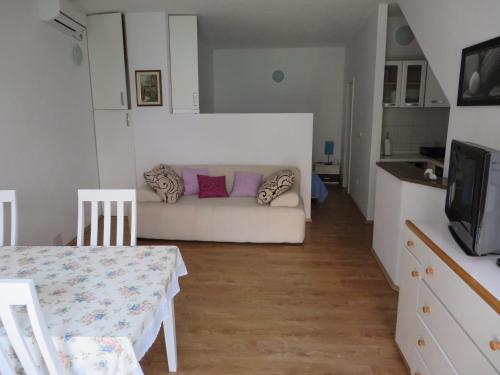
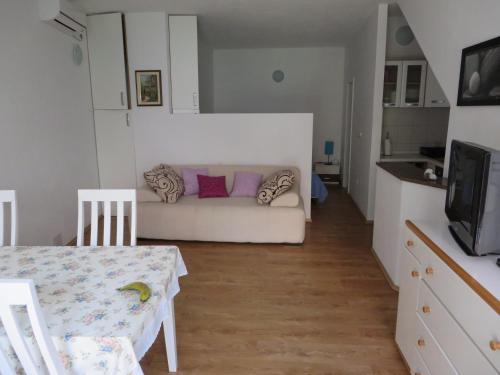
+ banana [115,281,151,302]
